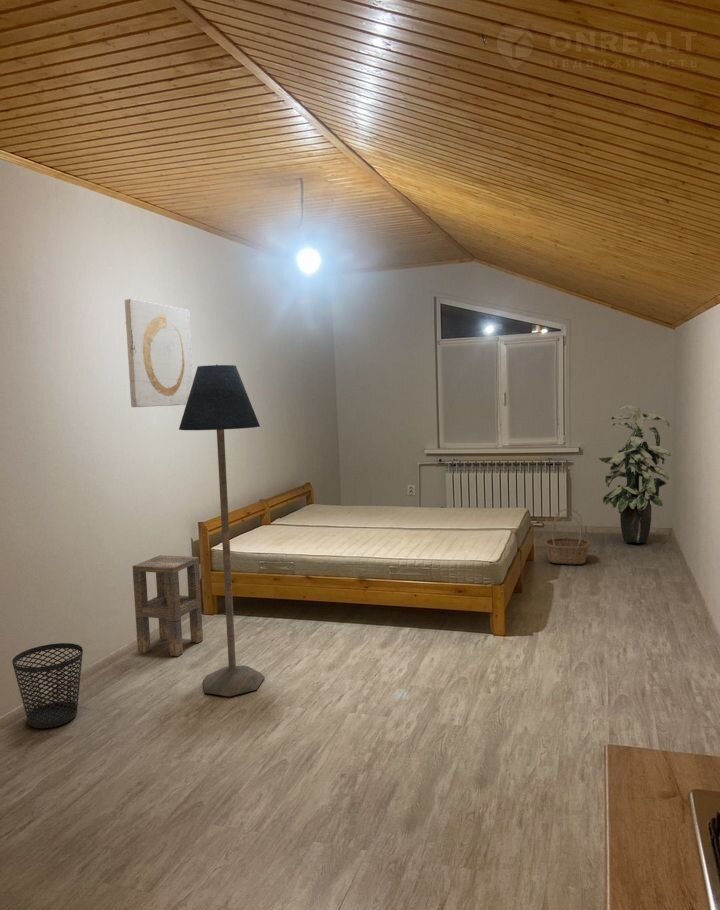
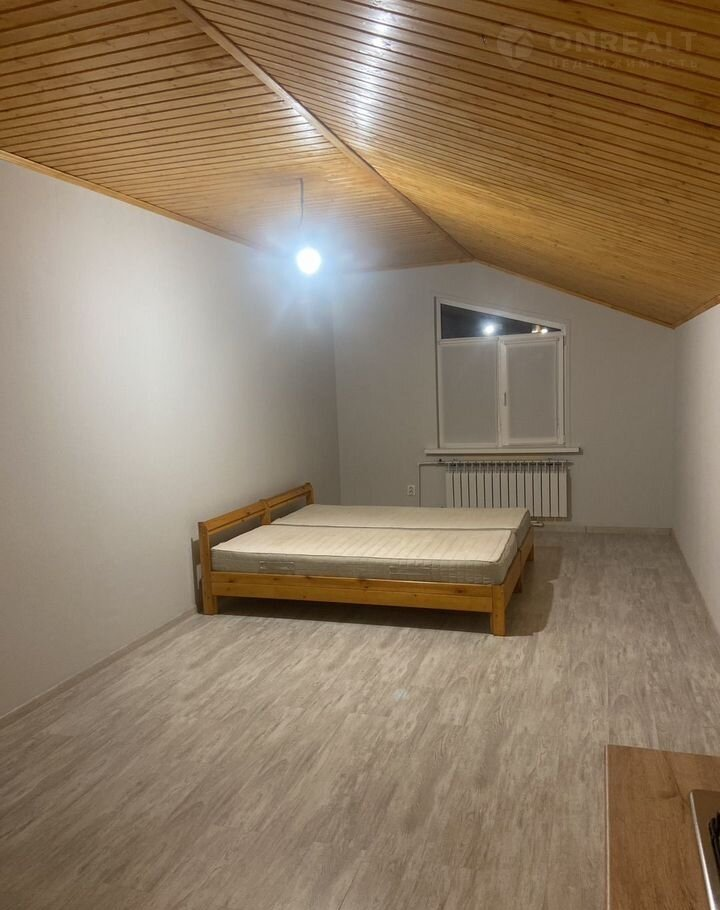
- side table [132,554,204,657]
- wastebasket [11,642,84,729]
- floor lamp [178,364,266,698]
- indoor plant [597,404,672,544]
- wall art [124,298,194,408]
- basket [543,508,592,565]
